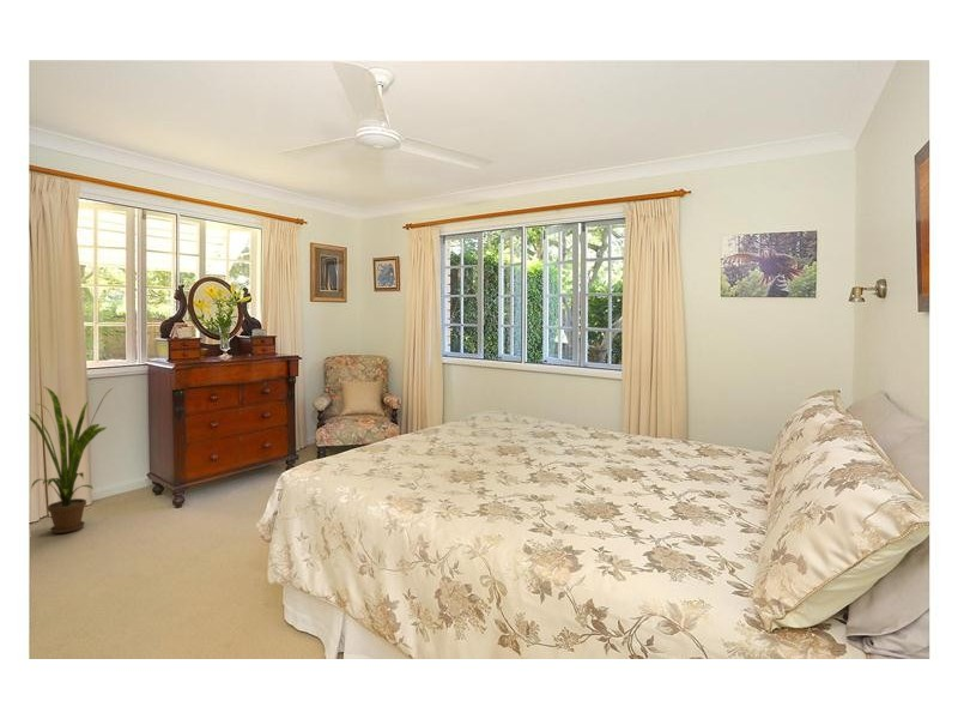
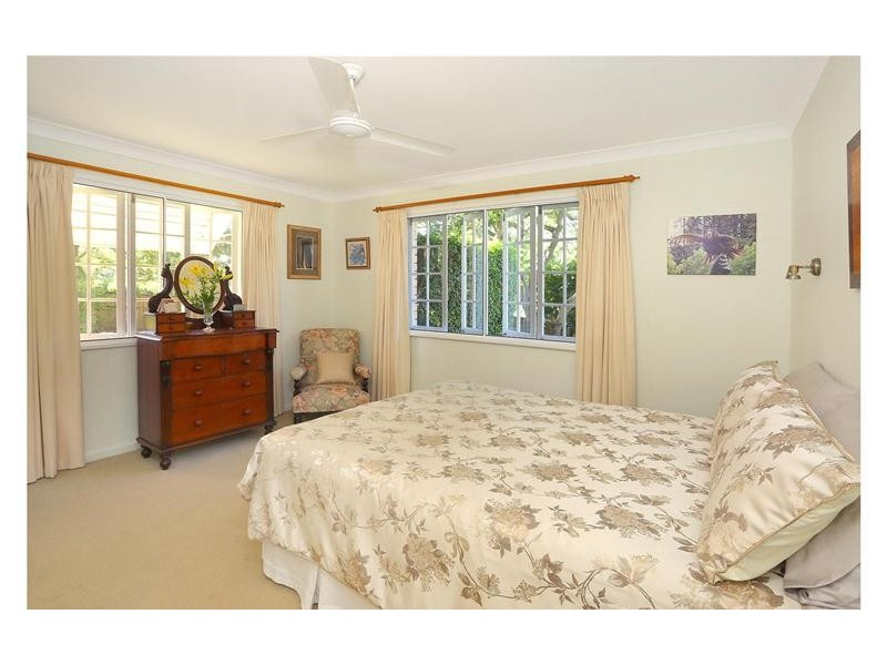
- house plant [29,386,114,534]
